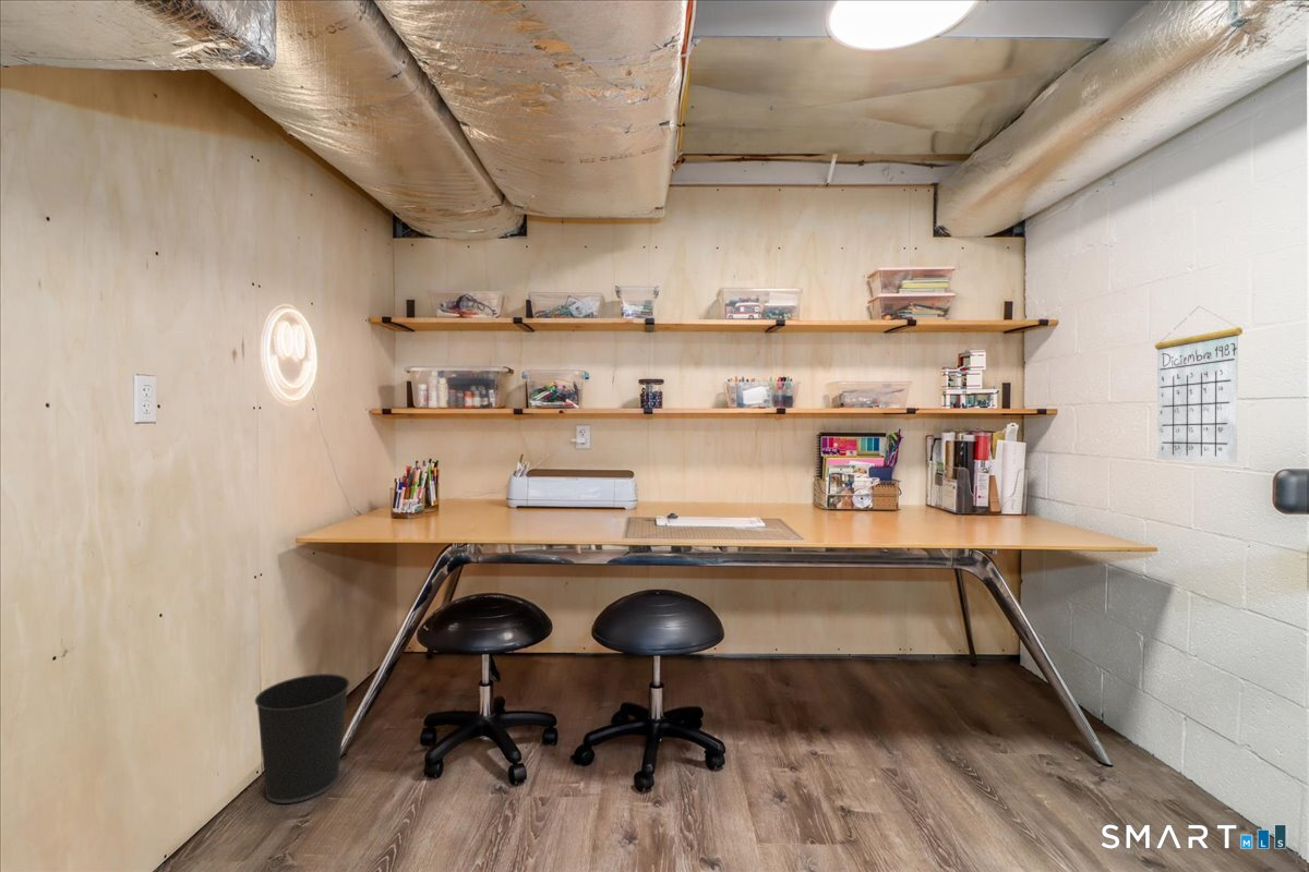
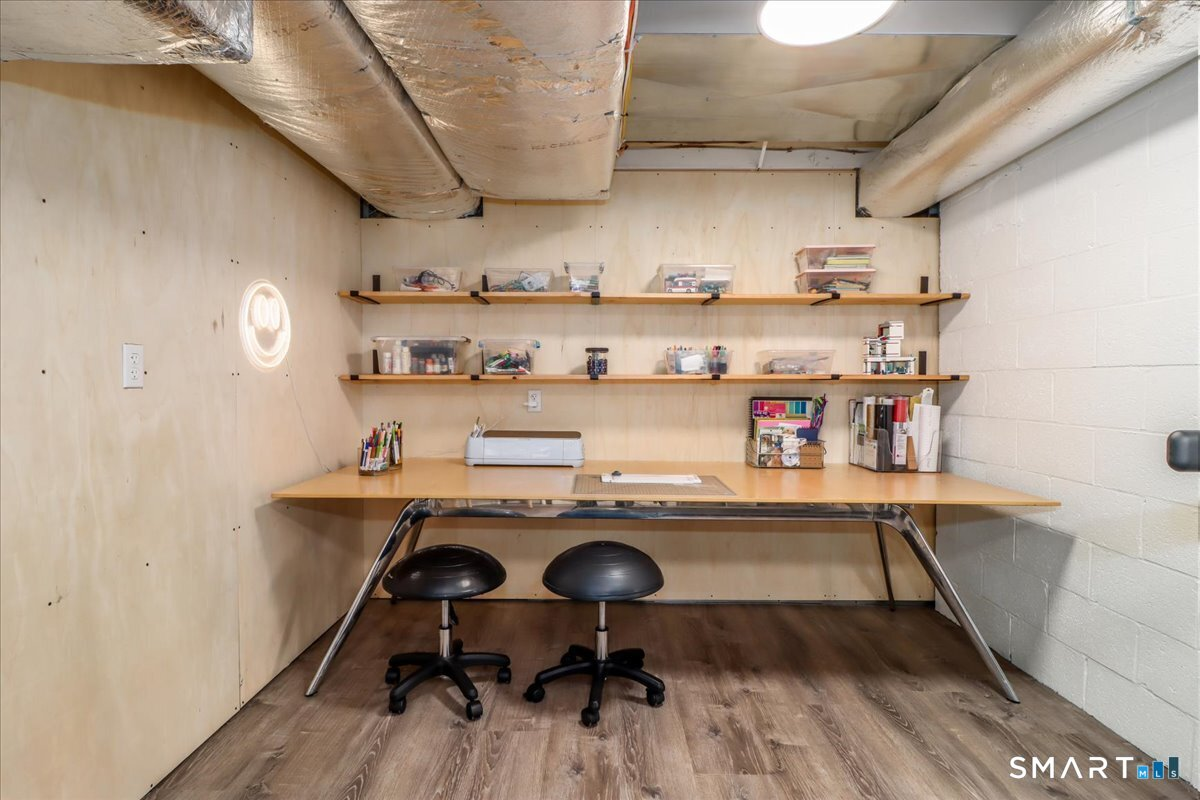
- calendar [1154,305,1244,464]
- wastebasket [254,673,351,804]
